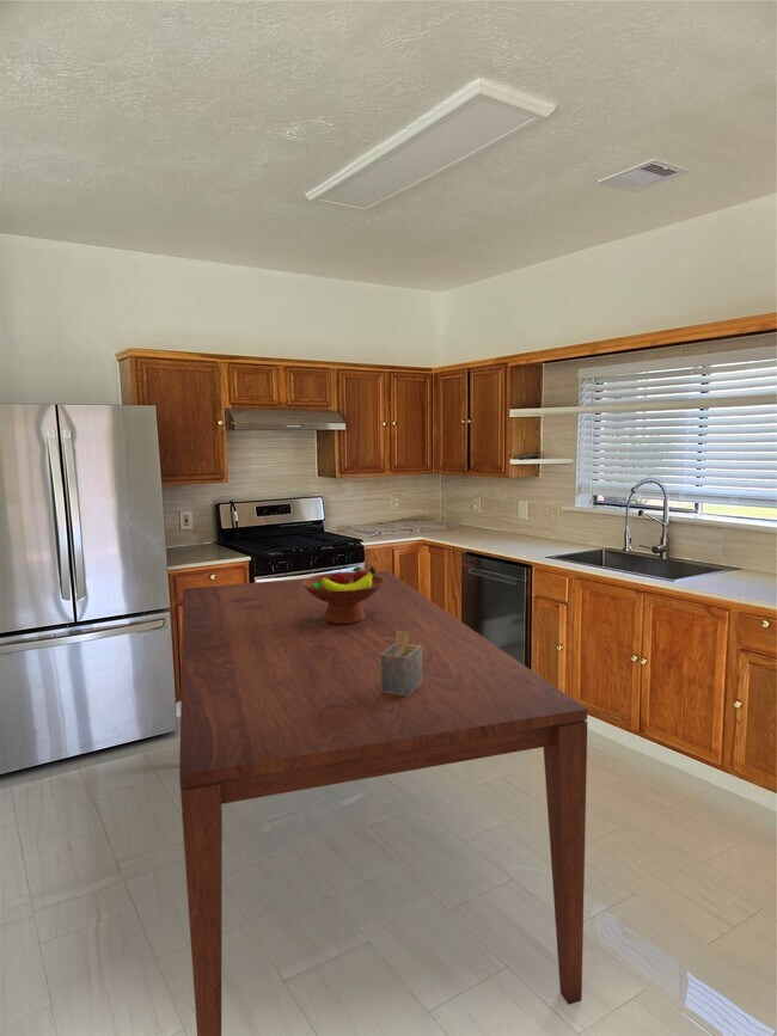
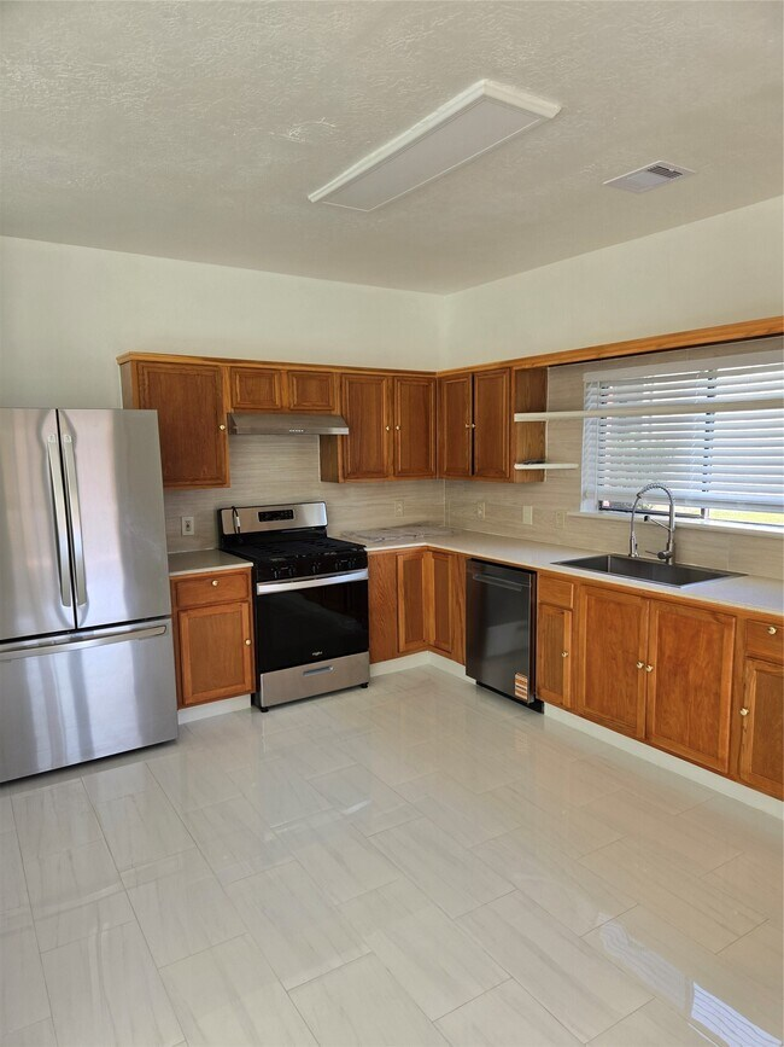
- fruit bowl [302,565,385,624]
- napkin holder [380,631,422,697]
- dining table [178,570,588,1036]
